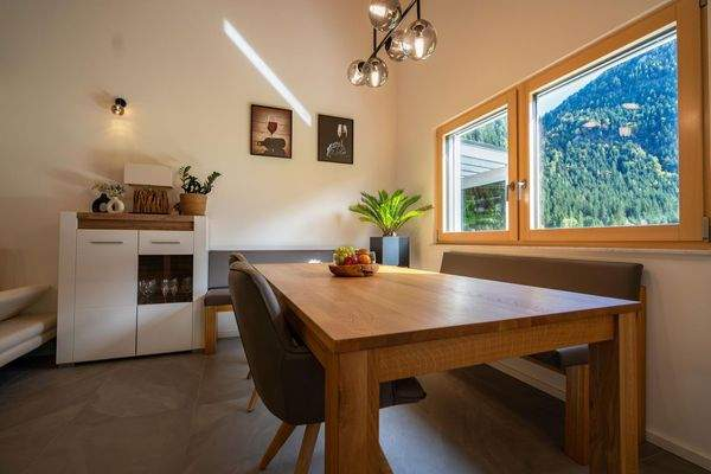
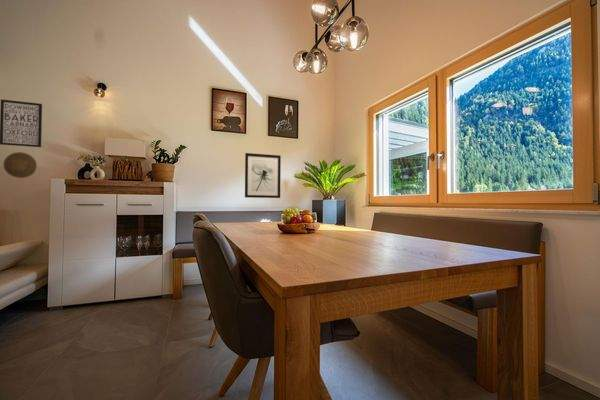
+ decorative plate [2,151,38,179]
+ wall art [244,152,282,199]
+ wall art [0,98,43,148]
